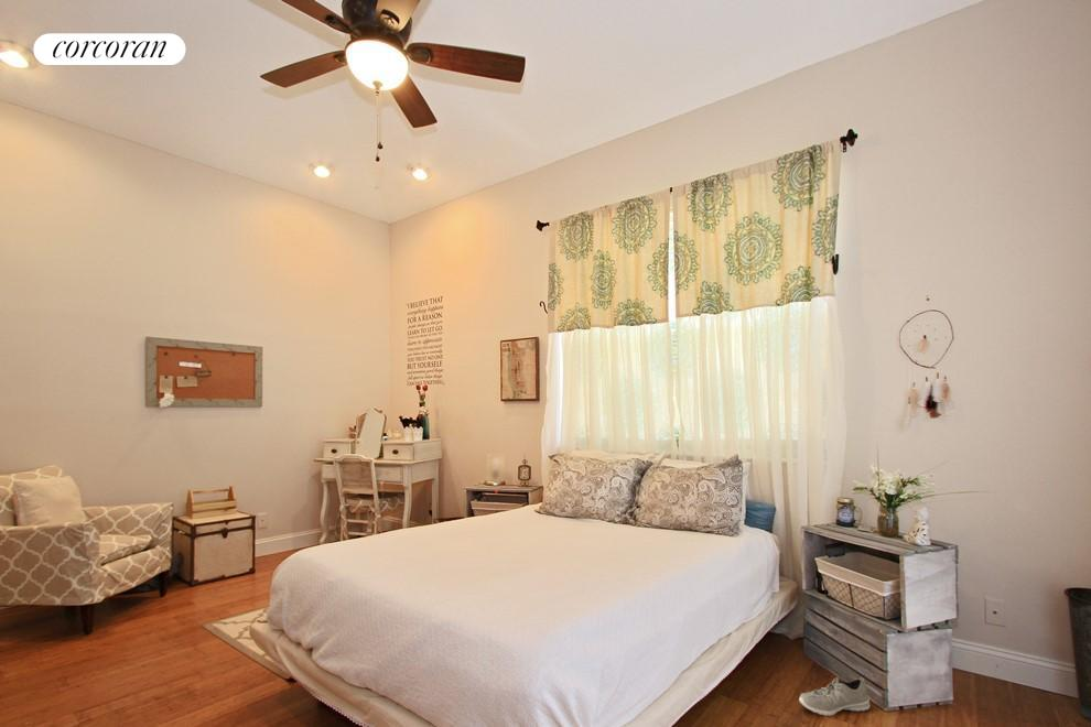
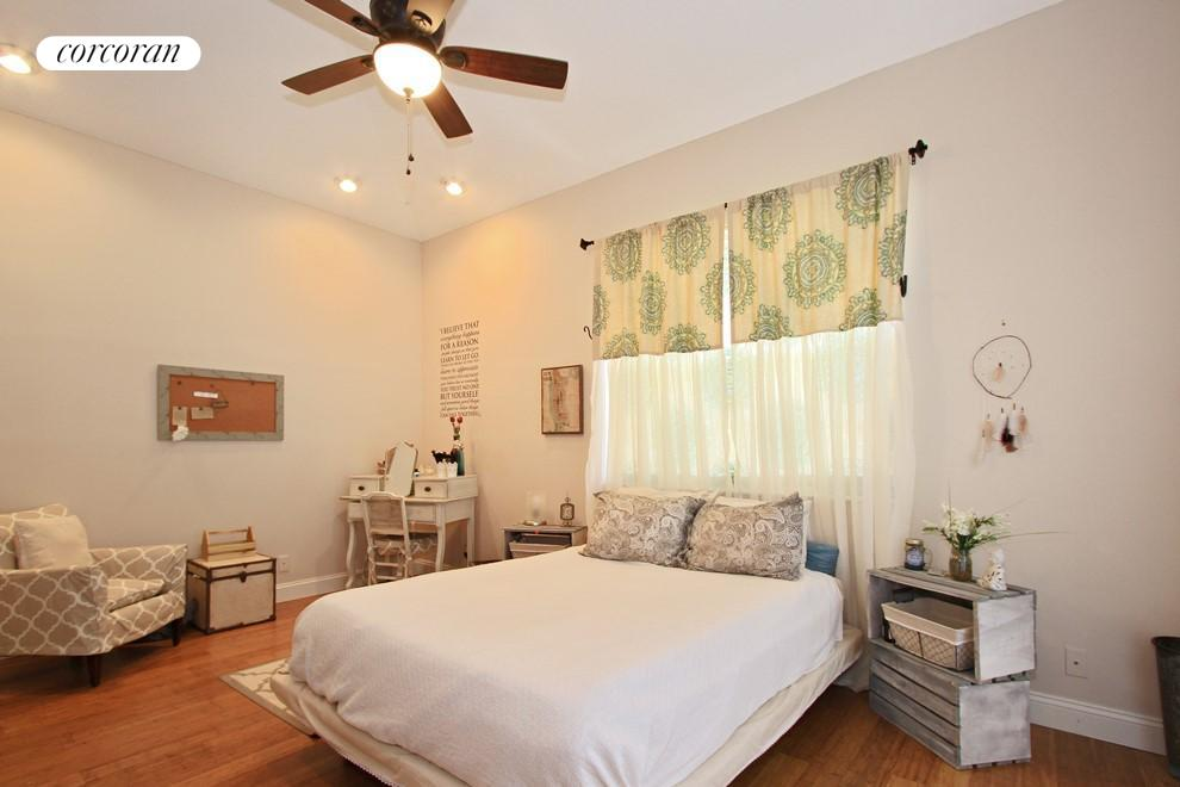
- sneaker [798,676,871,717]
